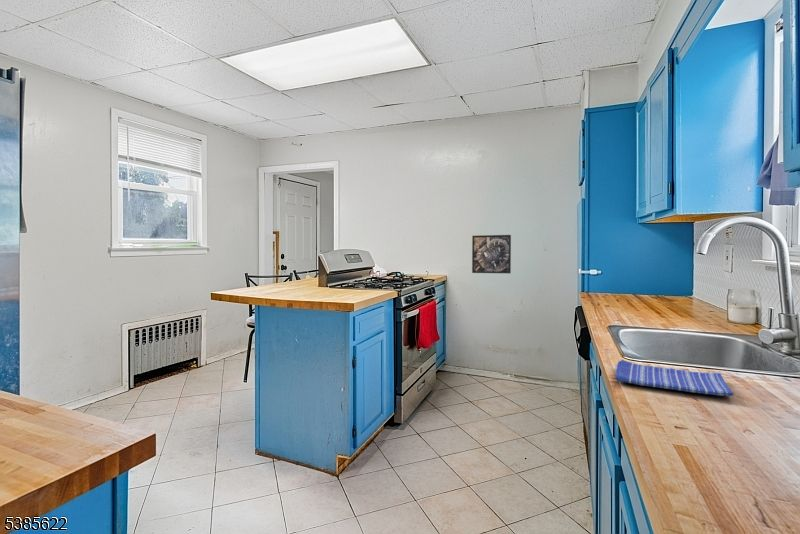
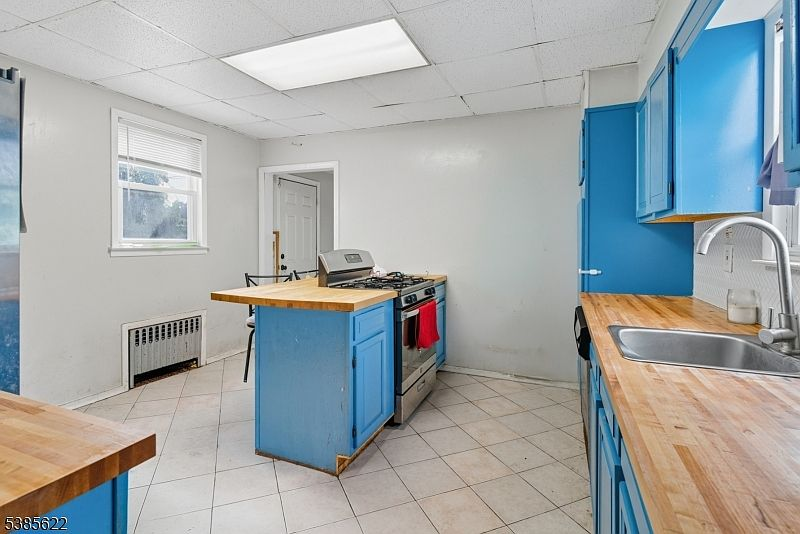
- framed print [471,234,512,274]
- dish towel [614,359,735,397]
